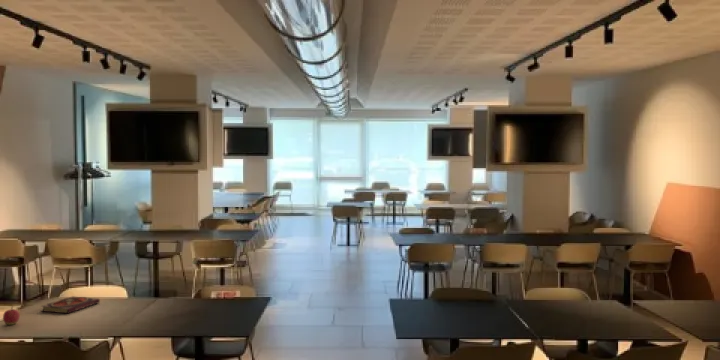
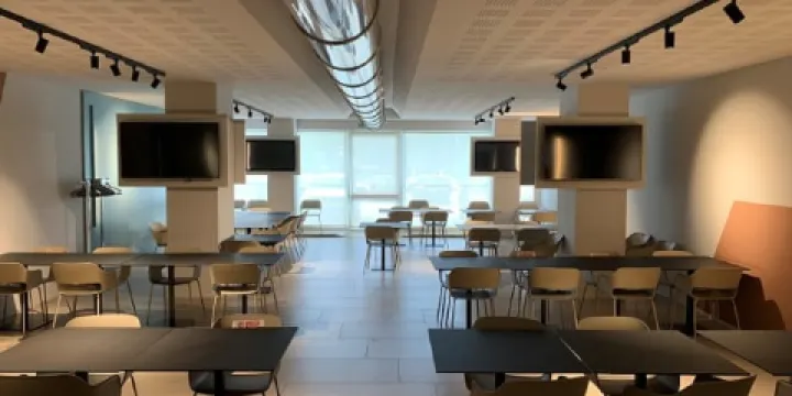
- apple [2,305,21,326]
- book [39,295,101,314]
